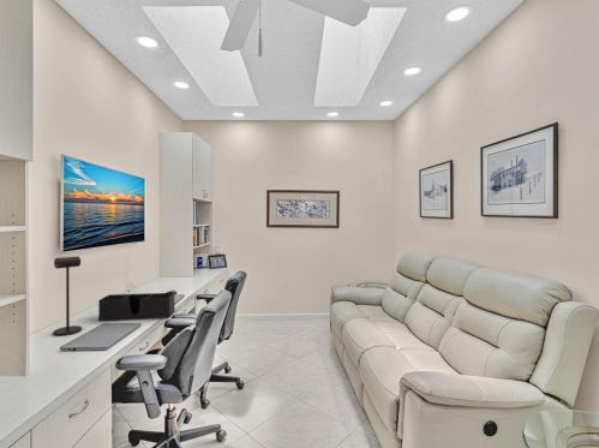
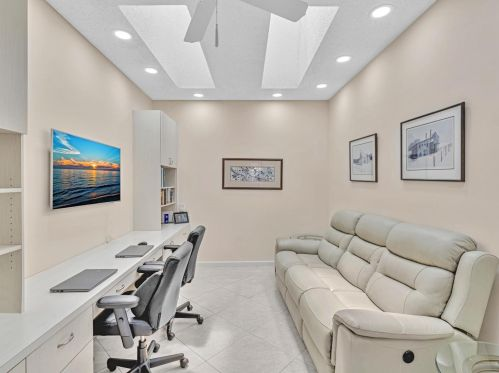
- desk organizer [97,292,175,322]
- desk lamp [52,256,83,336]
